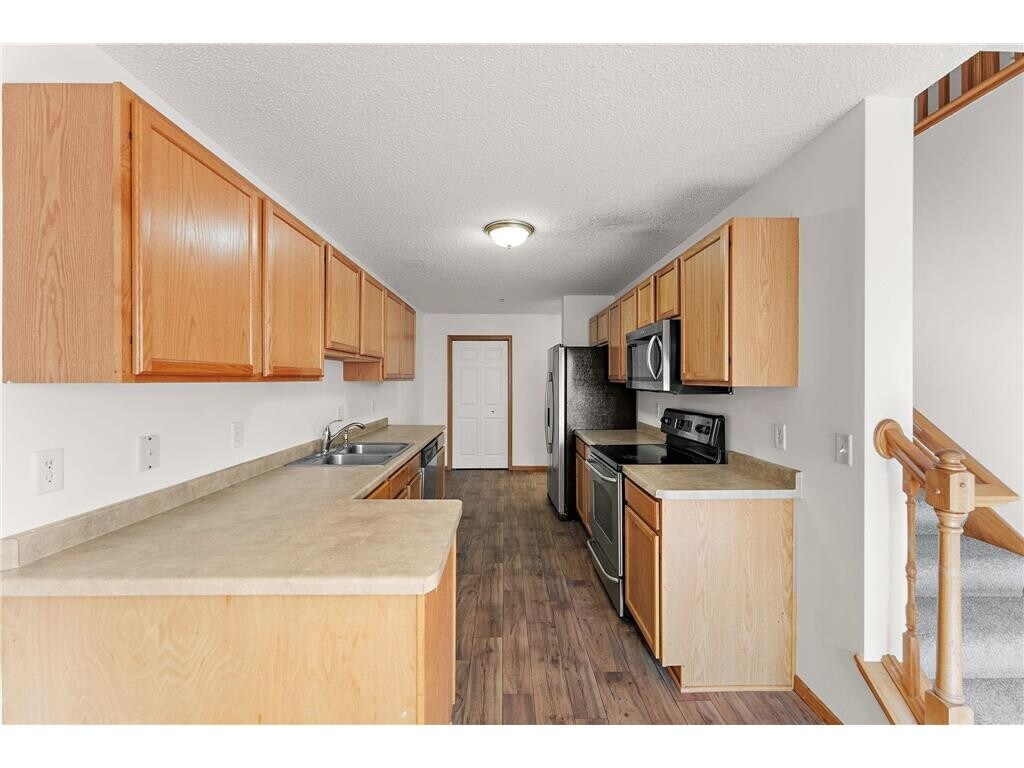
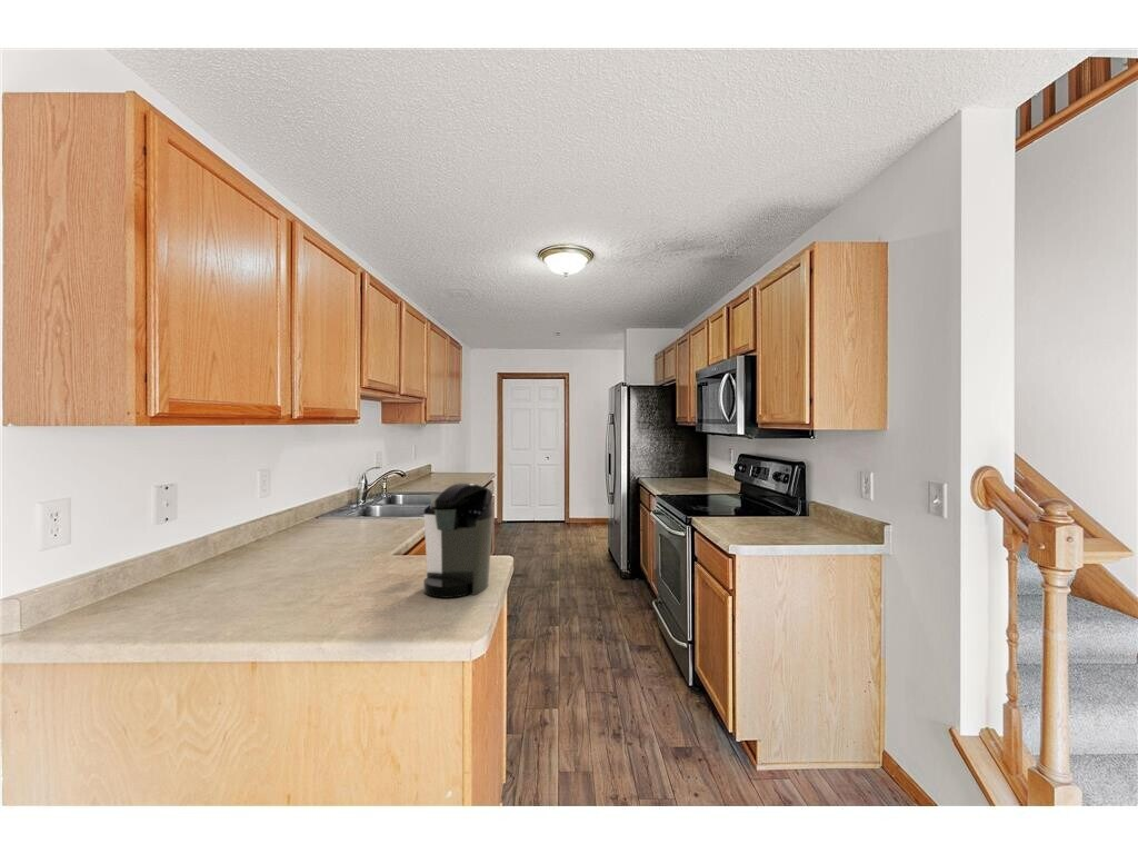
+ coffee maker [422,481,495,599]
